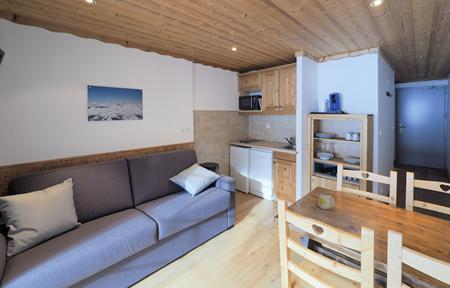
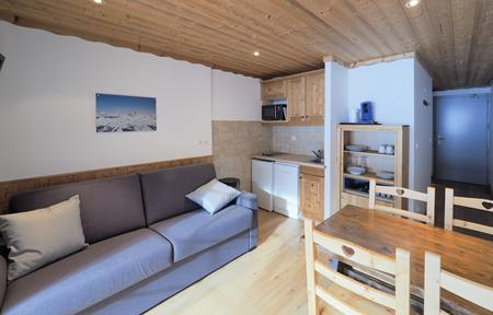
- mug [317,192,335,210]
